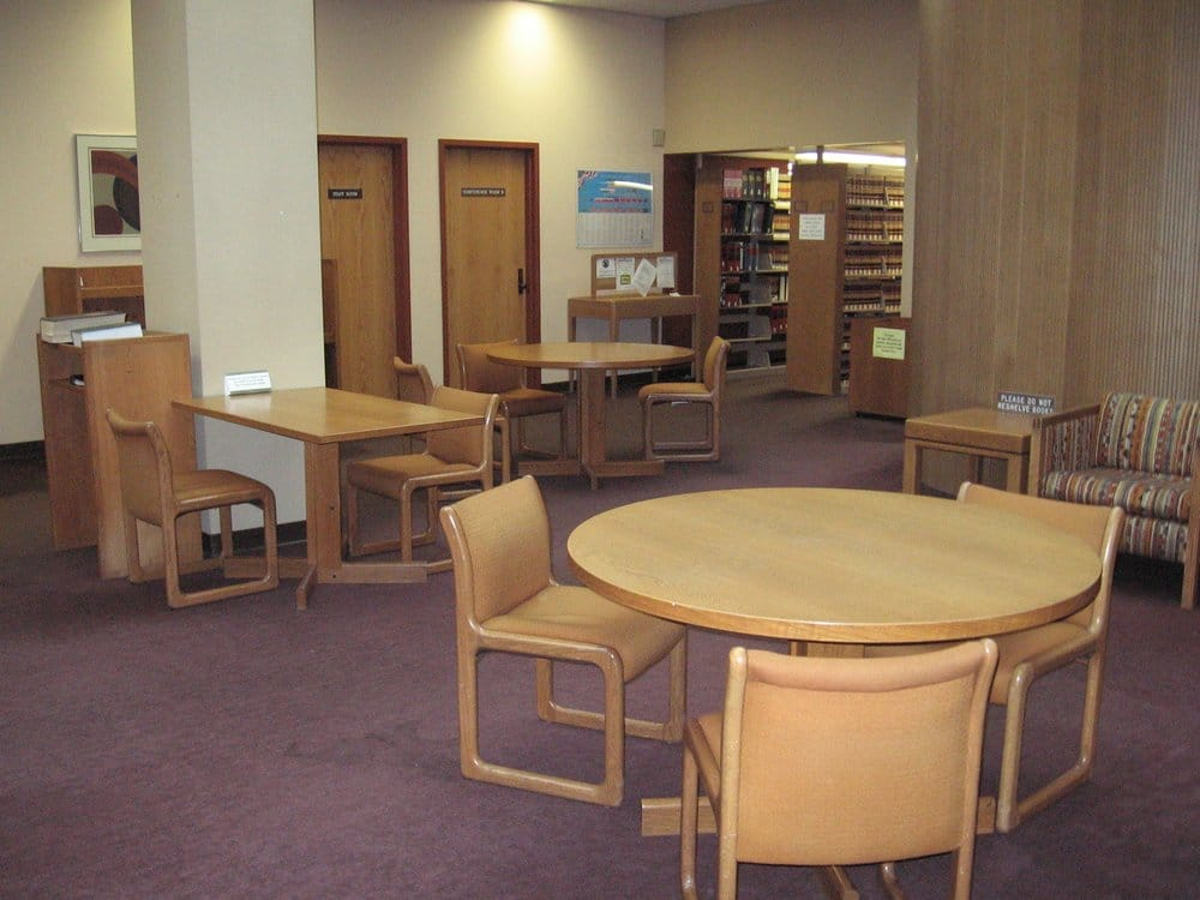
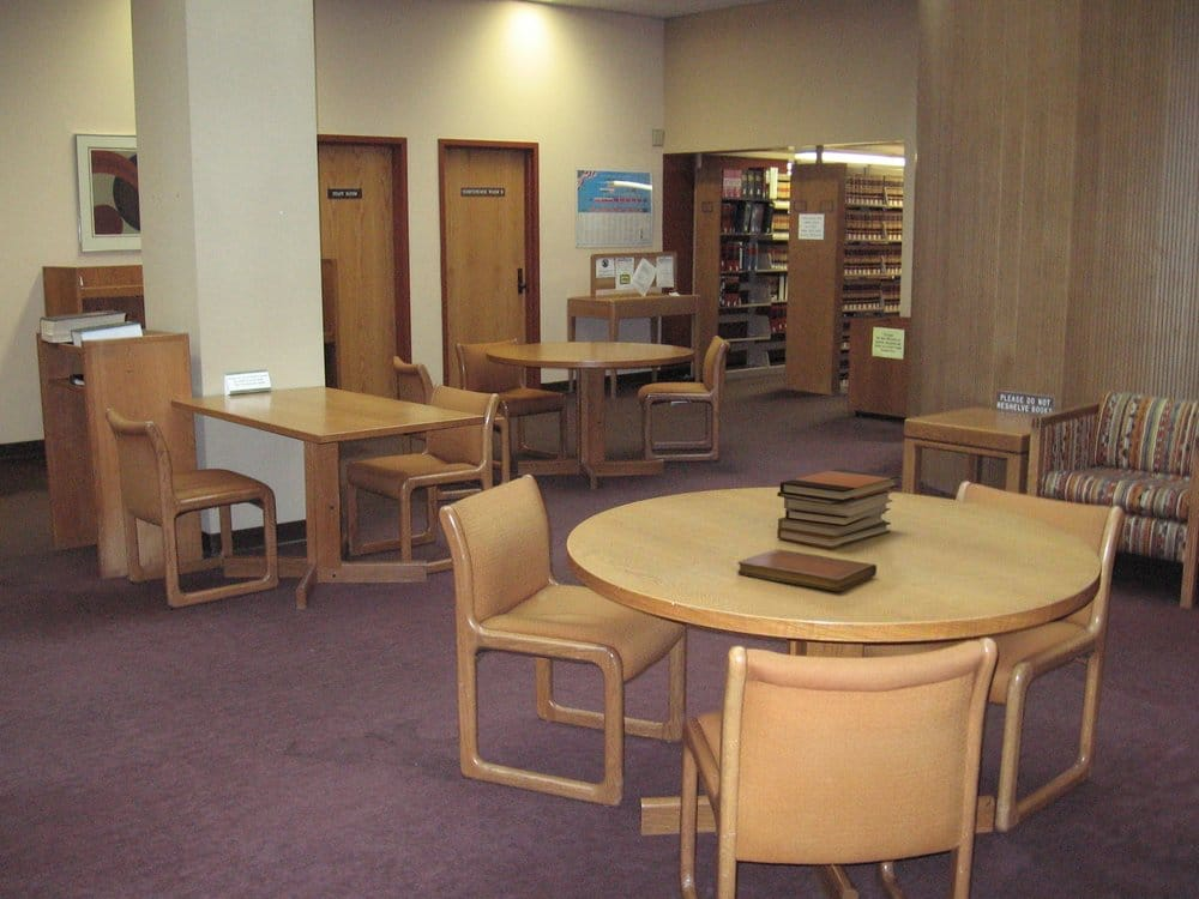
+ notebook [736,548,878,592]
+ book stack [776,467,900,549]
